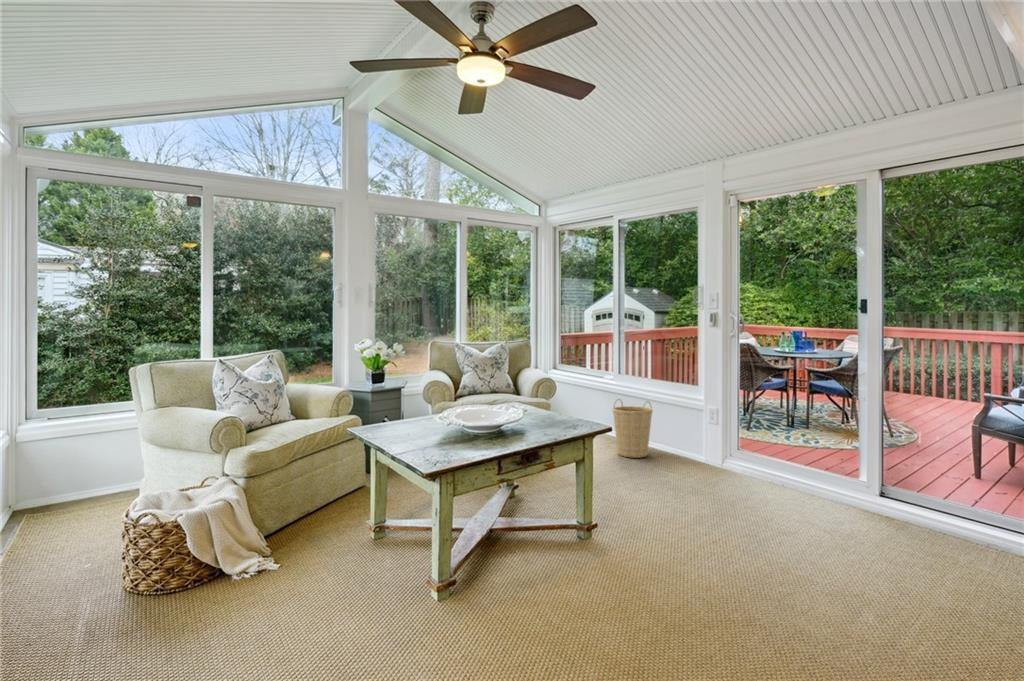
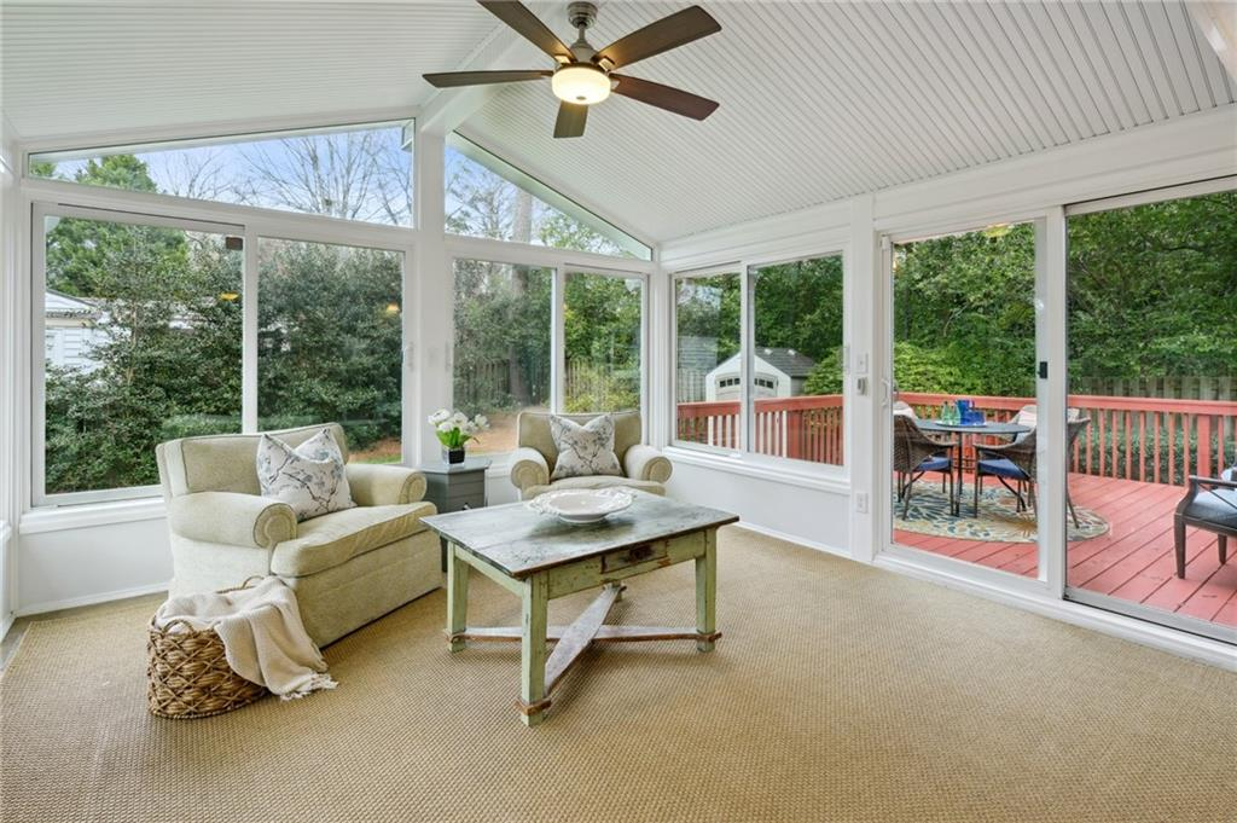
- basket [612,398,653,459]
